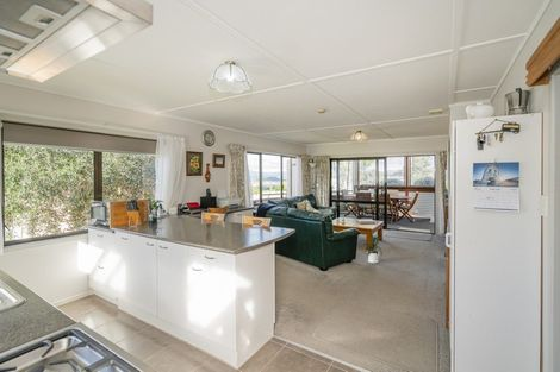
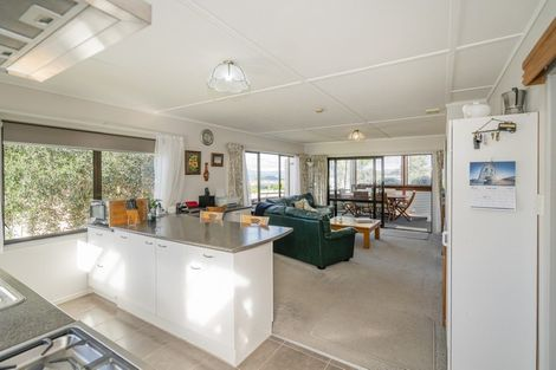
- house plant [356,231,384,264]
